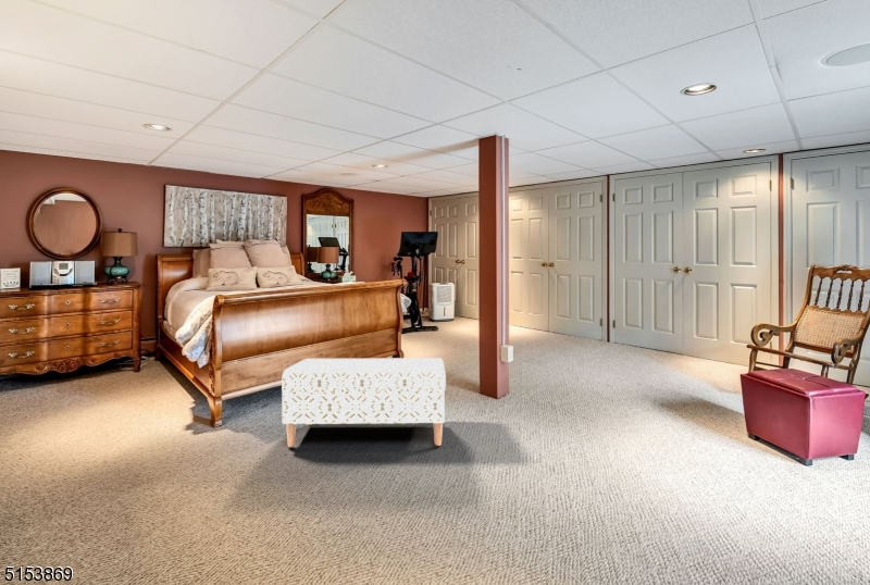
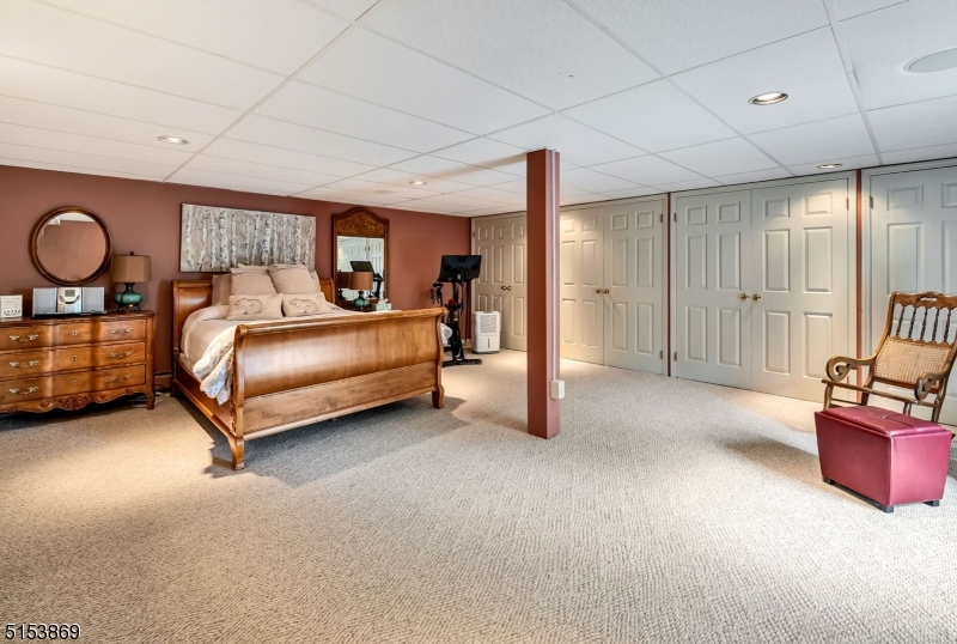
- bench [281,357,447,448]
